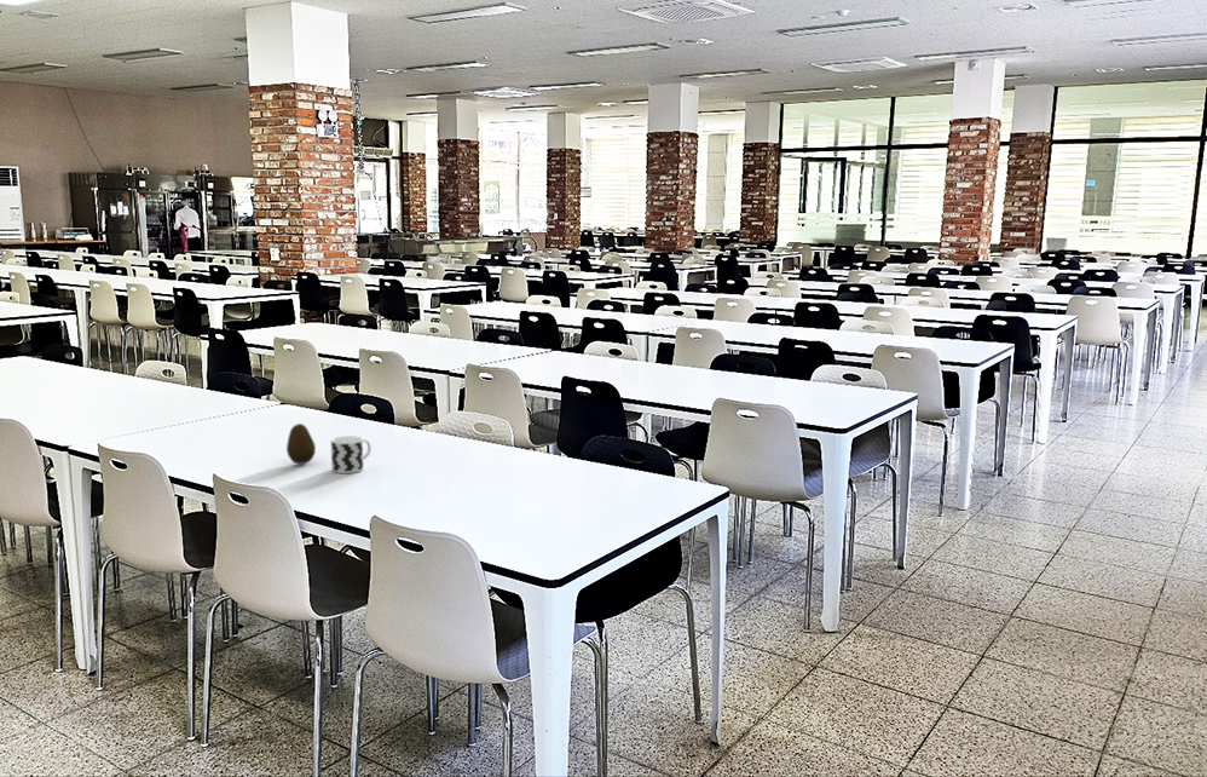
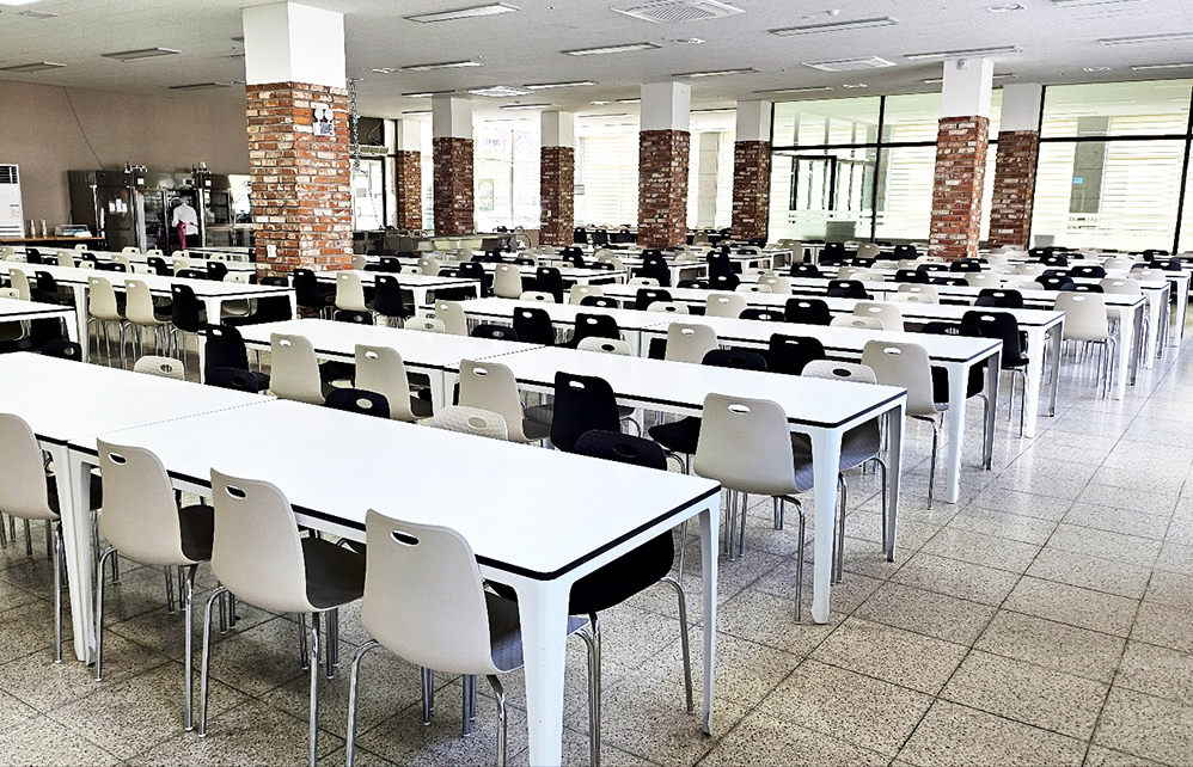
- fruit [285,422,317,466]
- cup [330,434,373,474]
